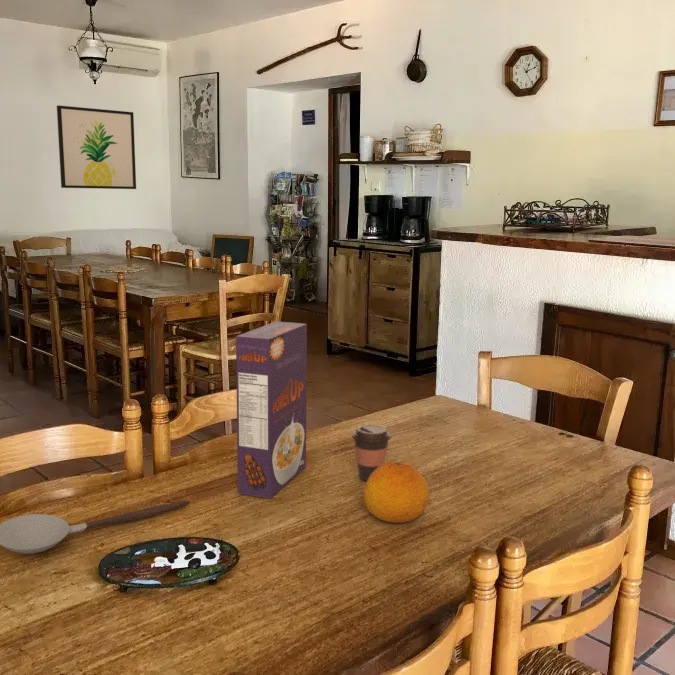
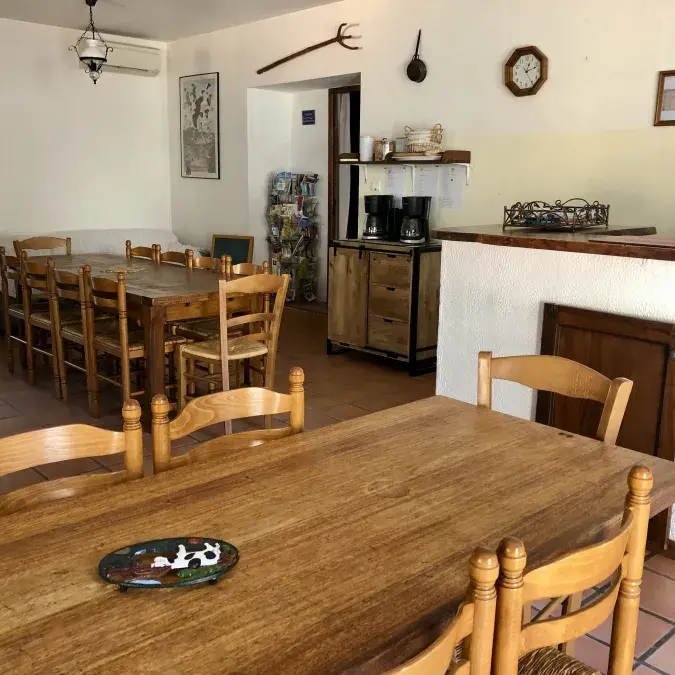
- spoon [0,500,191,555]
- cereal box [235,320,308,499]
- coffee cup [351,424,392,482]
- fruit [363,461,430,524]
- wall art [56,104,137,190]
